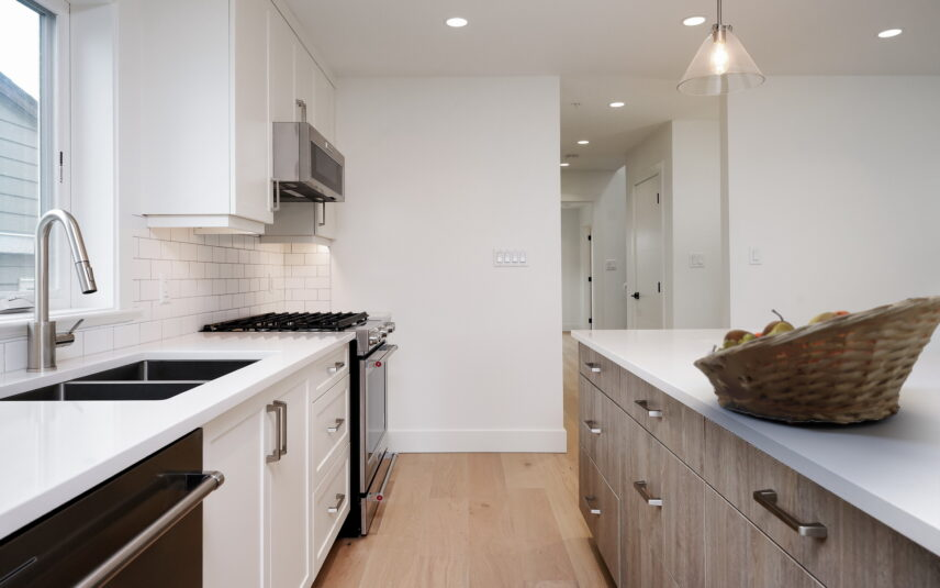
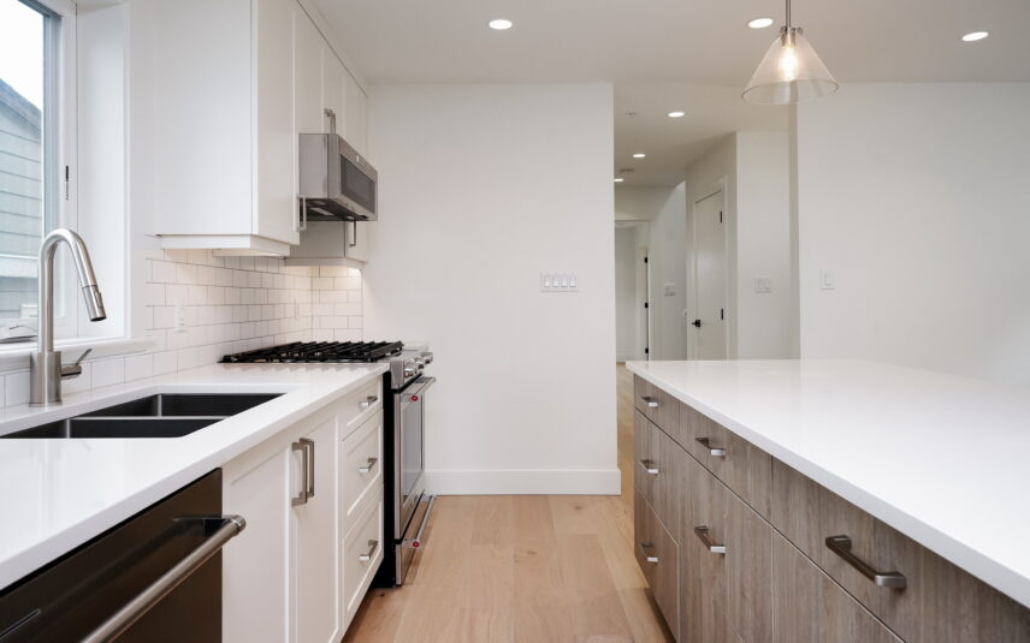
- fruit basket [693,293,940,425]
